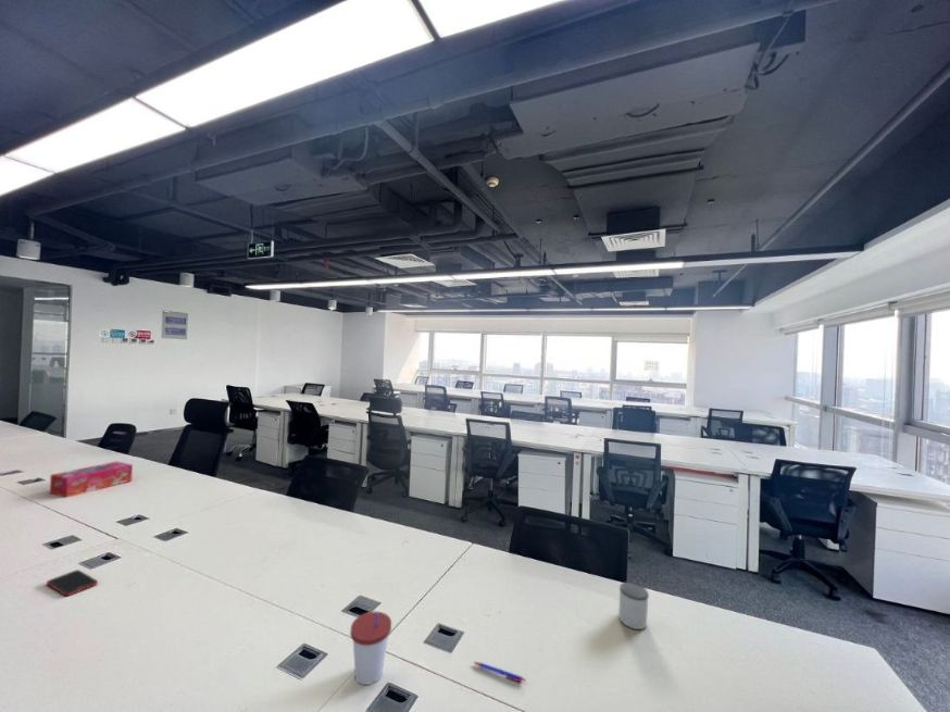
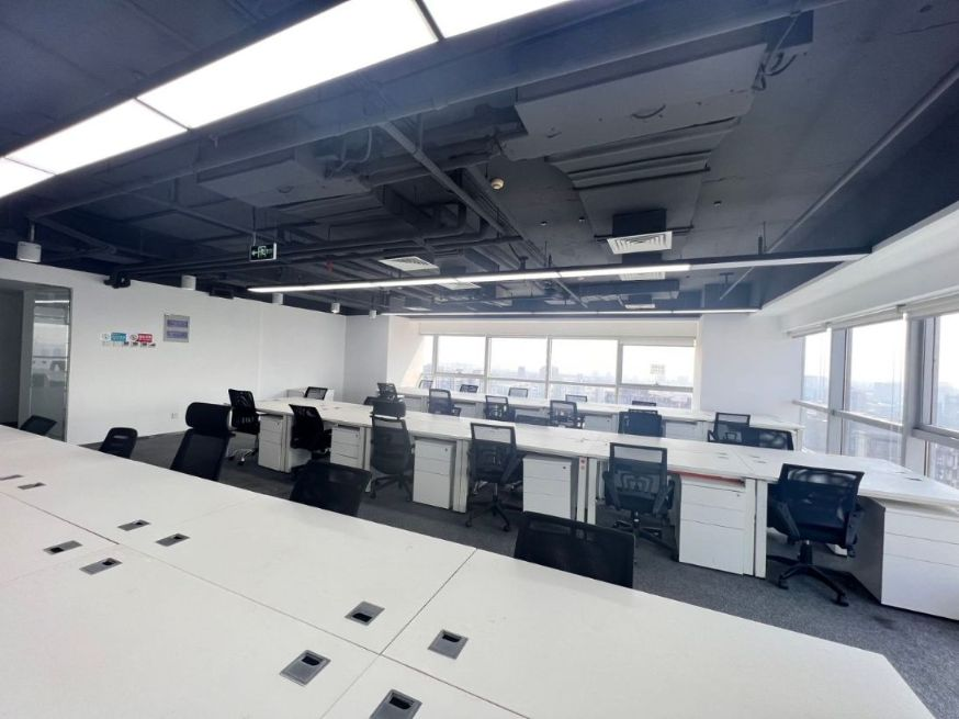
- tissue box [49,460,134,498]
- mug [617,580,650,630]
- cup [349,611,392,686]
- pen [473,661,526,684]
- cell phone [46,569,99,597]
